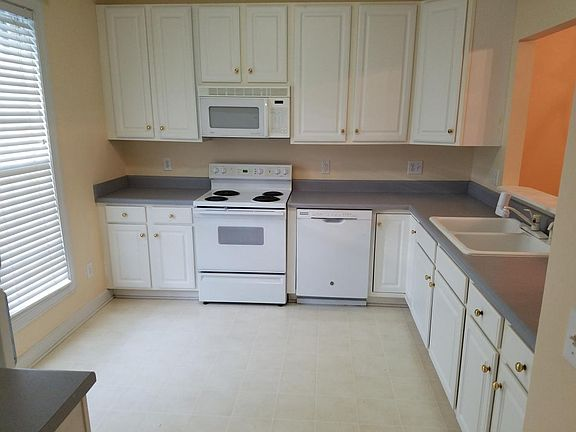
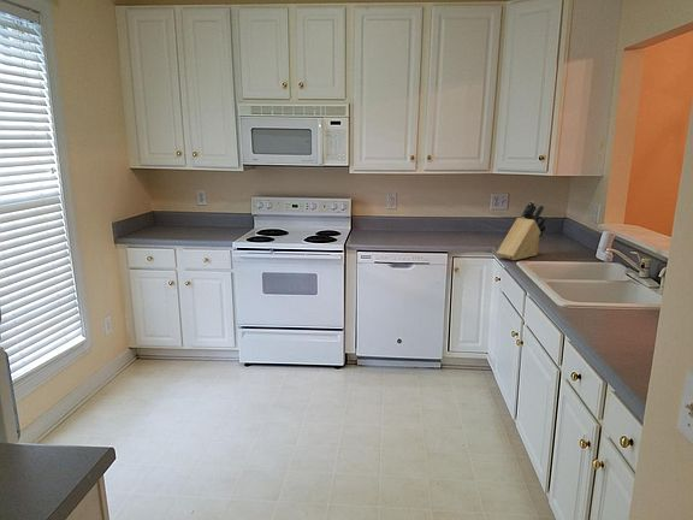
+ knife block [496,201,549,261]
